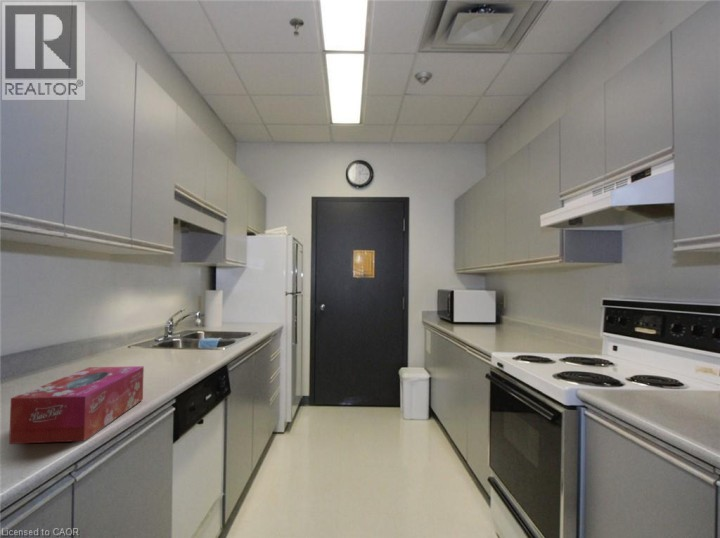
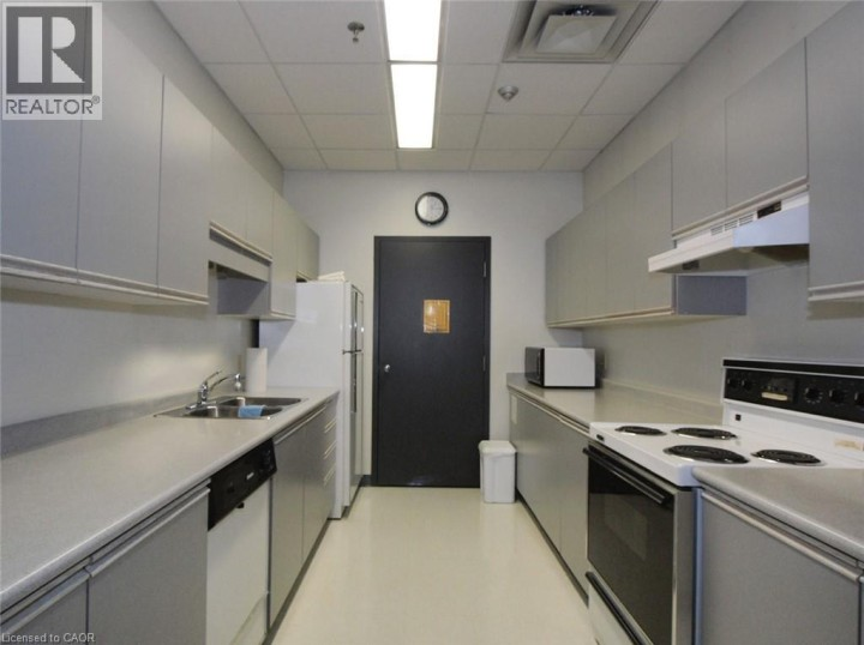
- tissue box [8,365,145,445]
